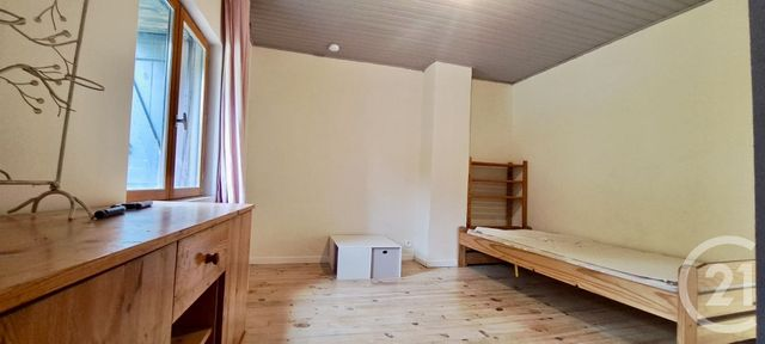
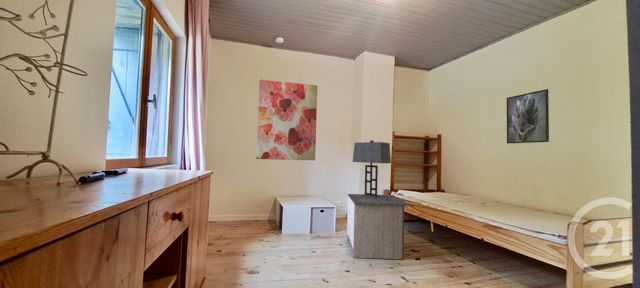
+ nightstand [346,193,412,260]
+ table lamp [352,139,392,198]
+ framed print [506,88,550,145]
+ wall art [256,79,318,161]
